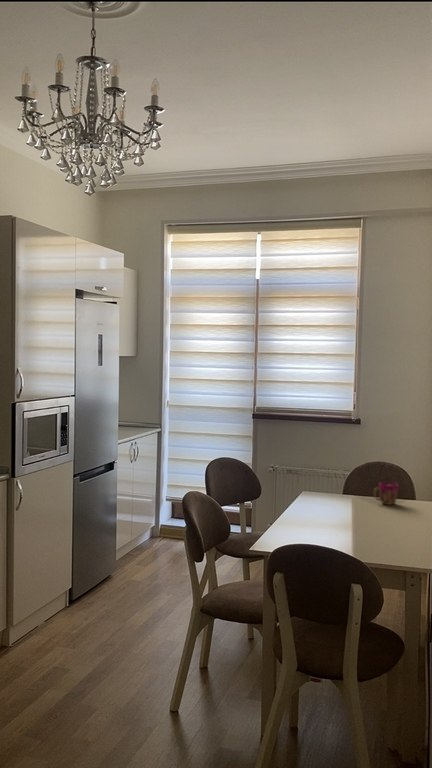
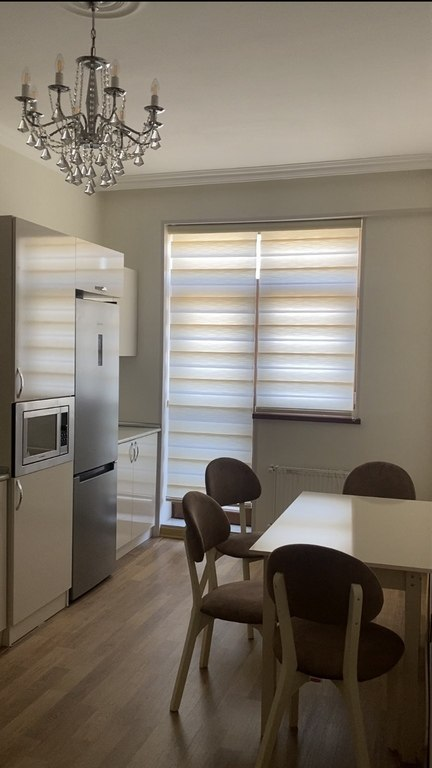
- cup [373,481,400,506]
